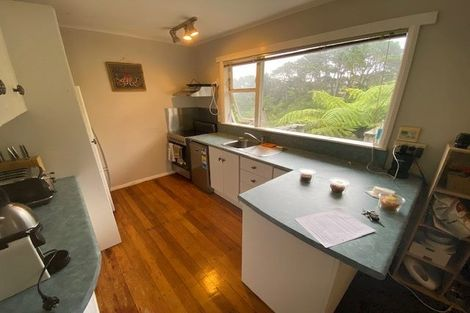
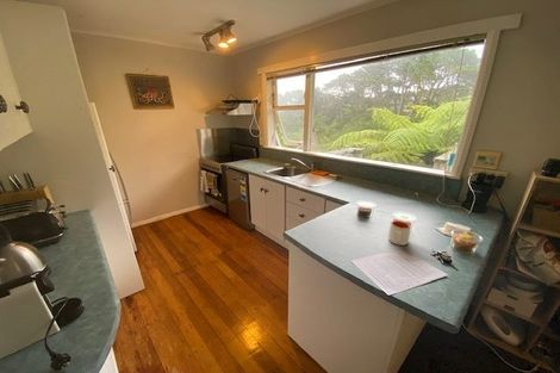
+ mug [387,219,412,247]
